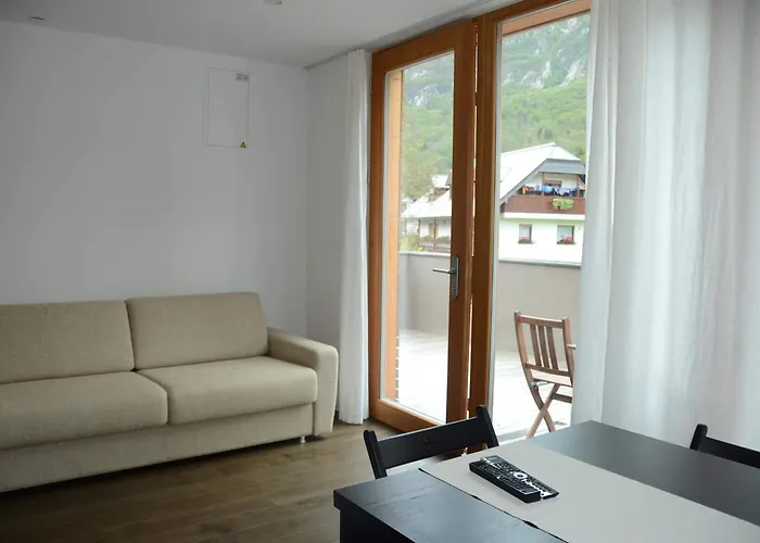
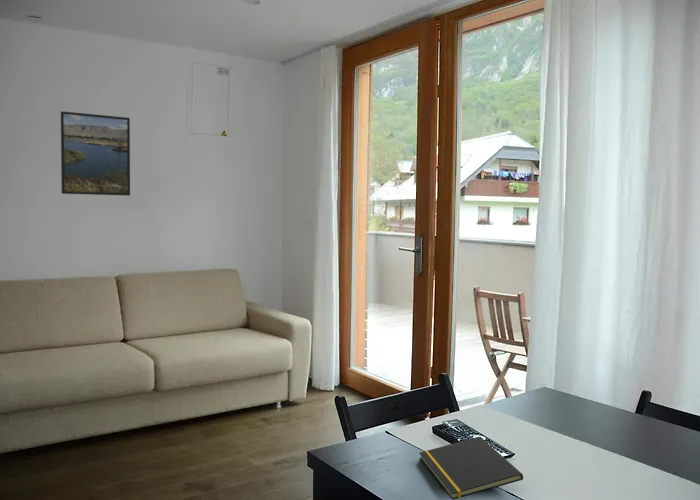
+ notepad [418,436,524,500]
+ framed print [60,110,131,197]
